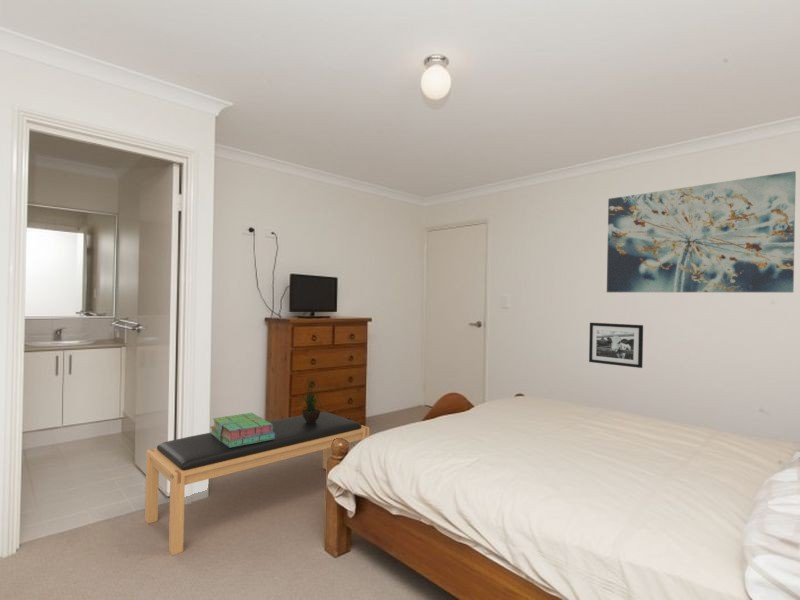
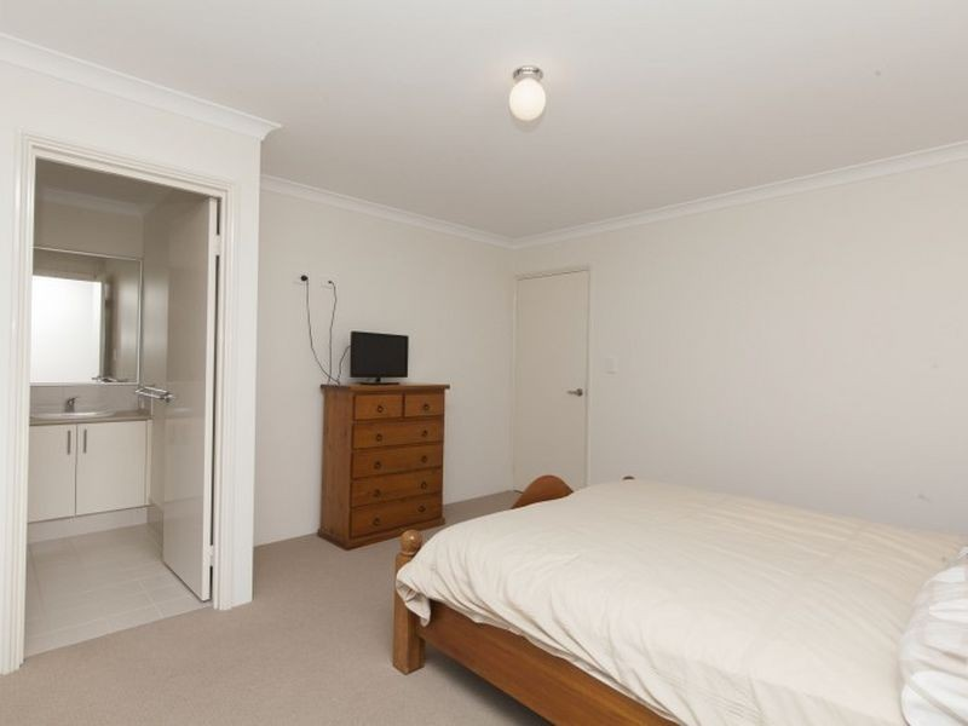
- bench [144,411,370,556]
- wall art [606,170,797,293]
- picture frame [588,322,644,369]
- stack of books [209,412,275,448]
- potted plant [297,376,323,423]
